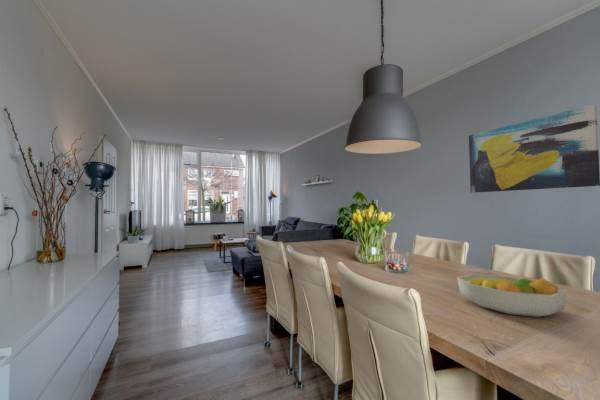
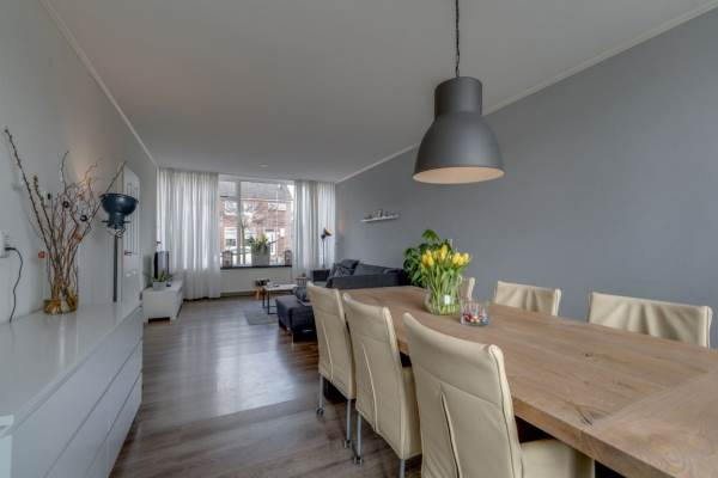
- fruit bowl [456,274,568,318]
- wall art [468,103,600,194]
